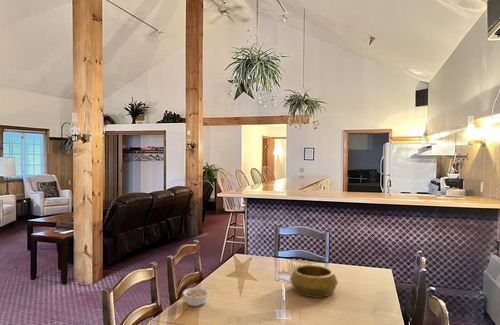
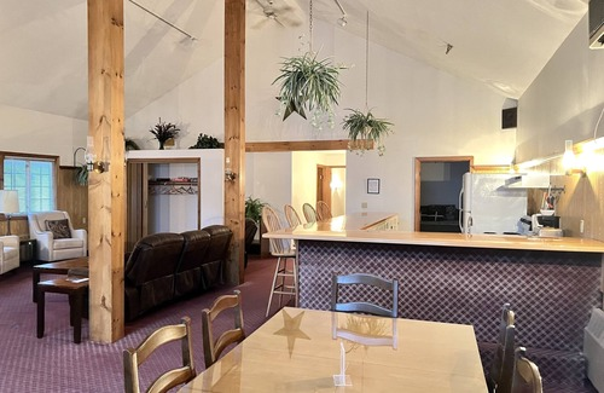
- legume [182,287,210,307]
- decorative bowl [289,264,339,299]
